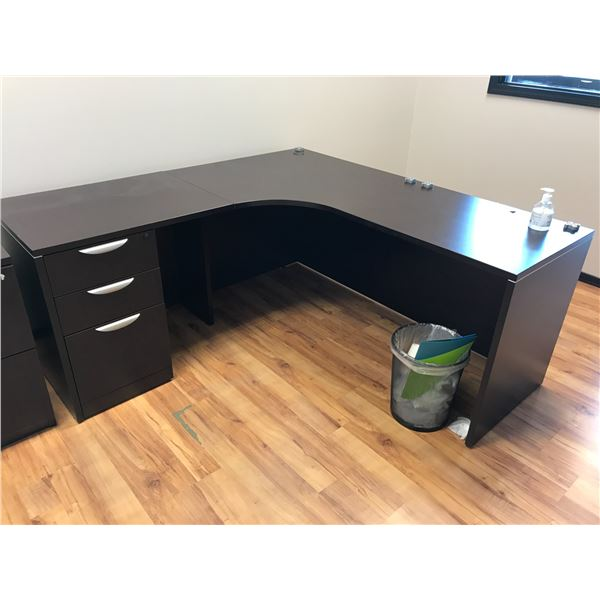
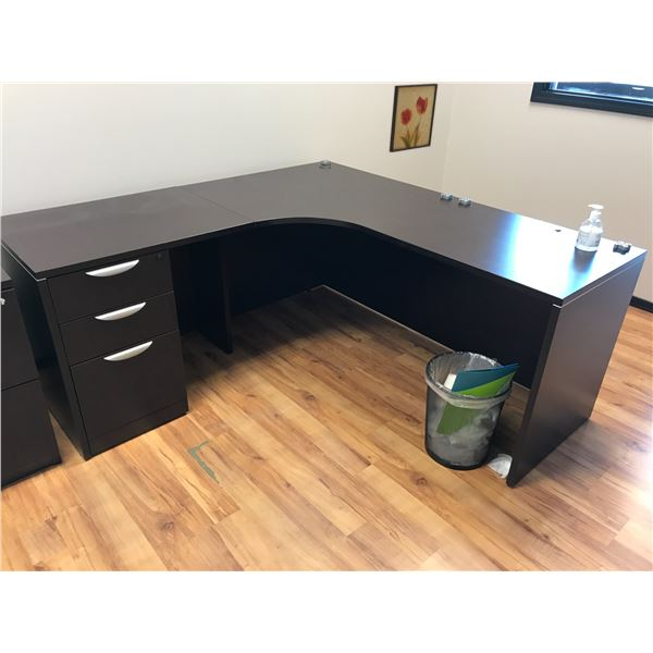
+ wall art [389,83,439,153]
